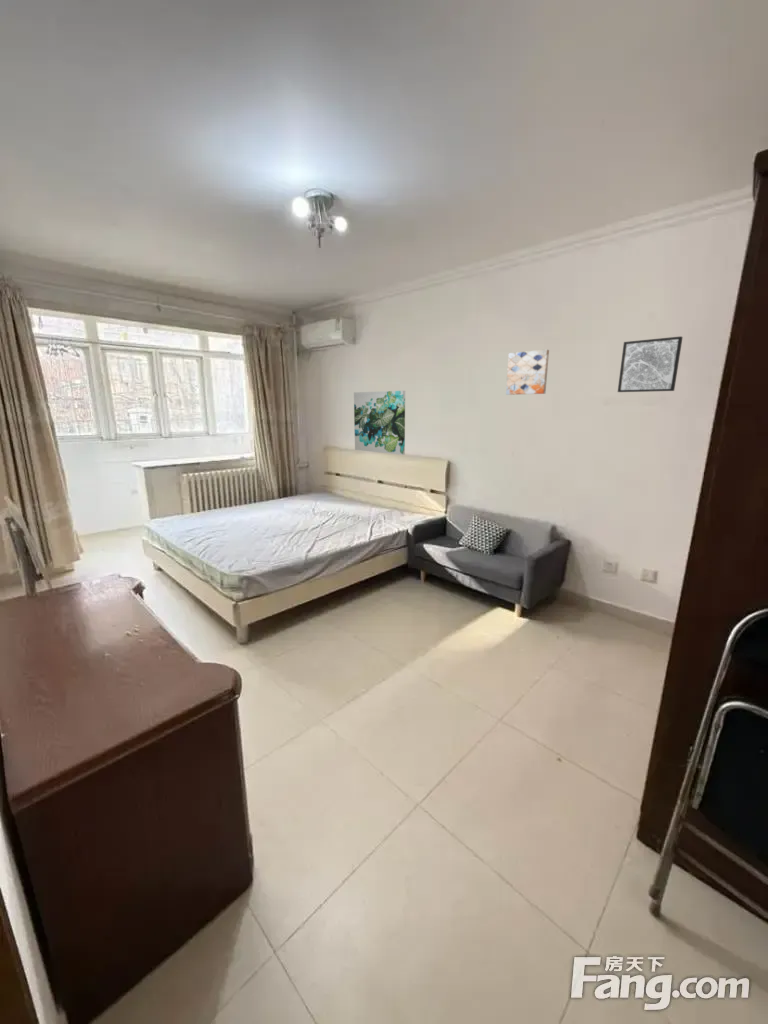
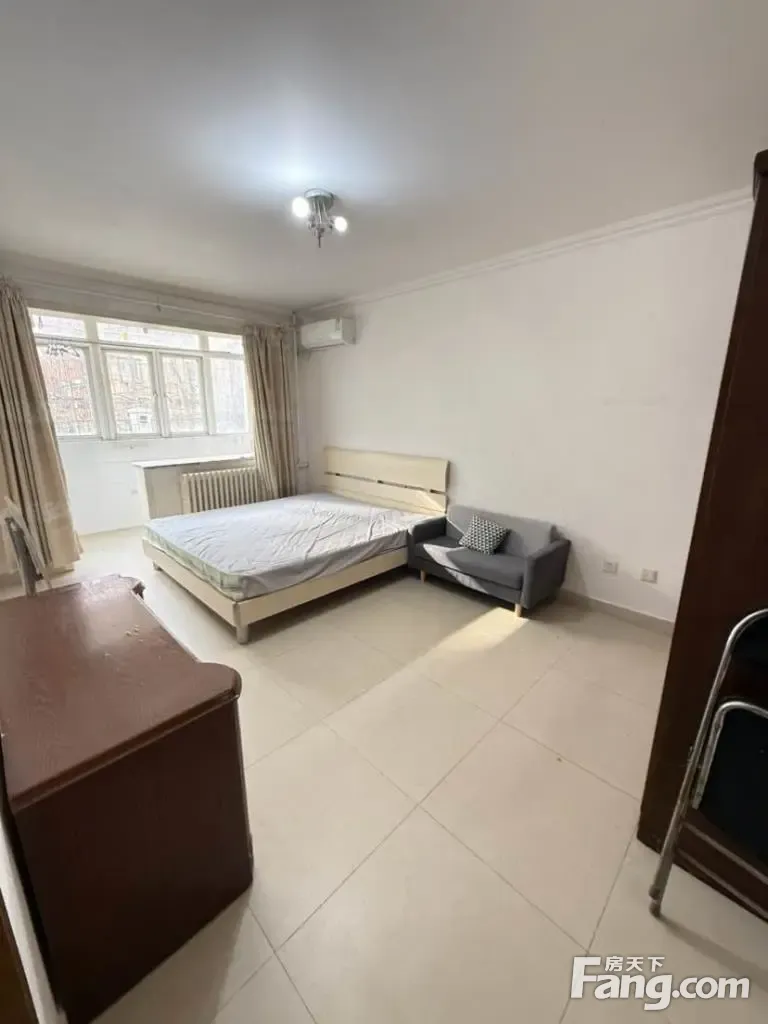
- wall art [617,335,684,393]
- wall art [353,390,406,456]
- wall art [505,349,550,396]
